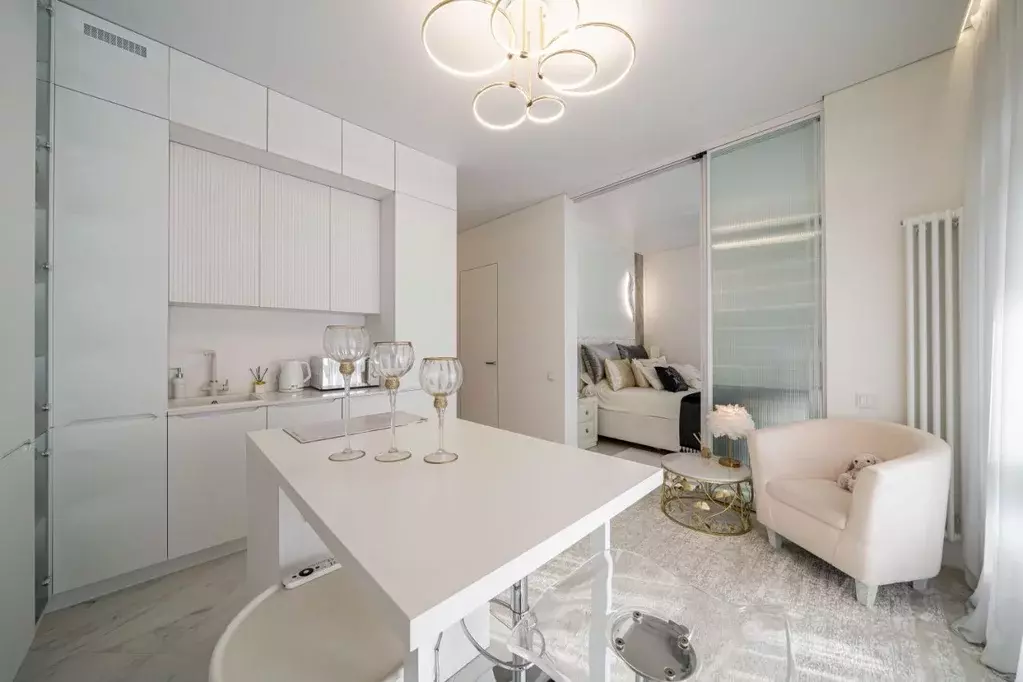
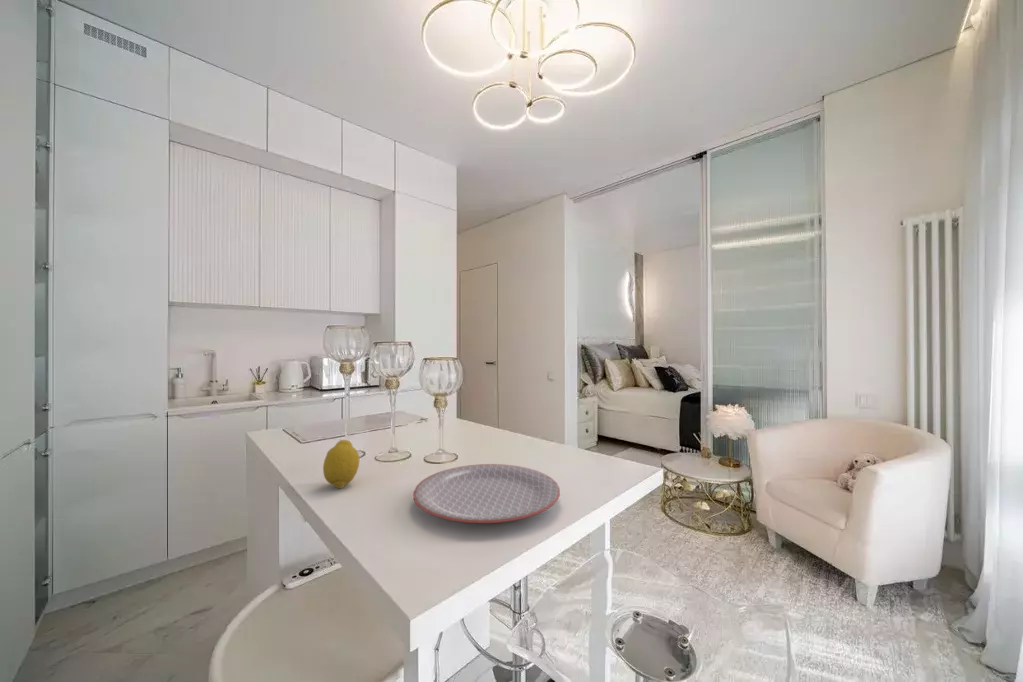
+ plate [412,463,561,524]
+ fruit [322,439,360,490]
